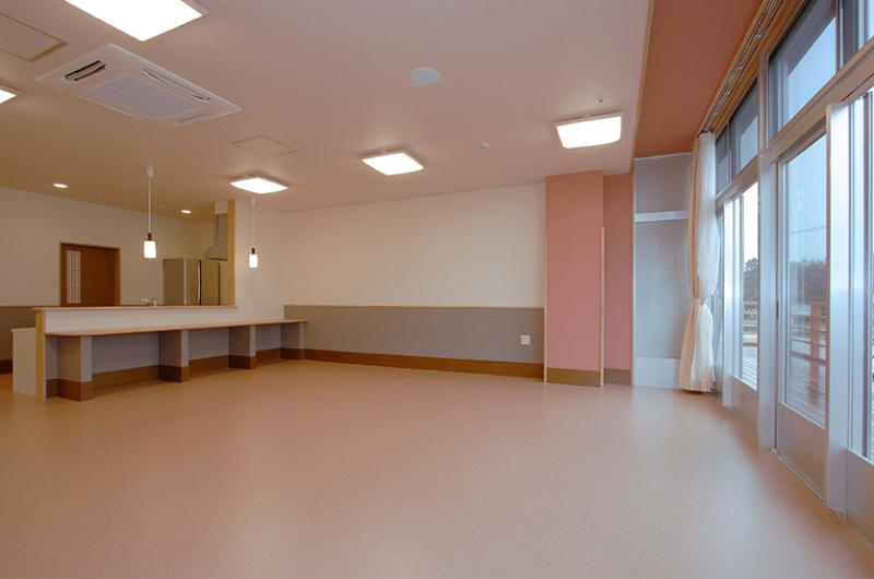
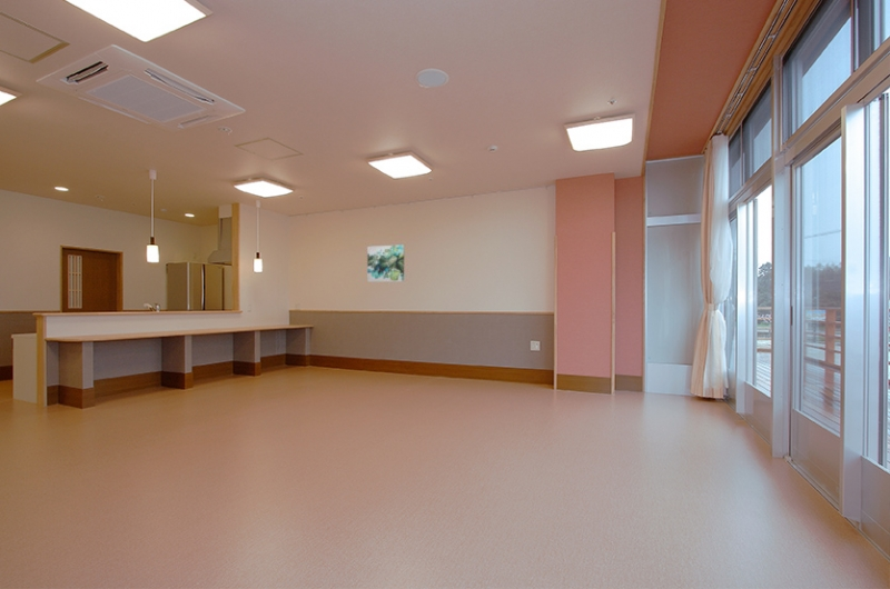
+ wall art [366,243,405,283]
